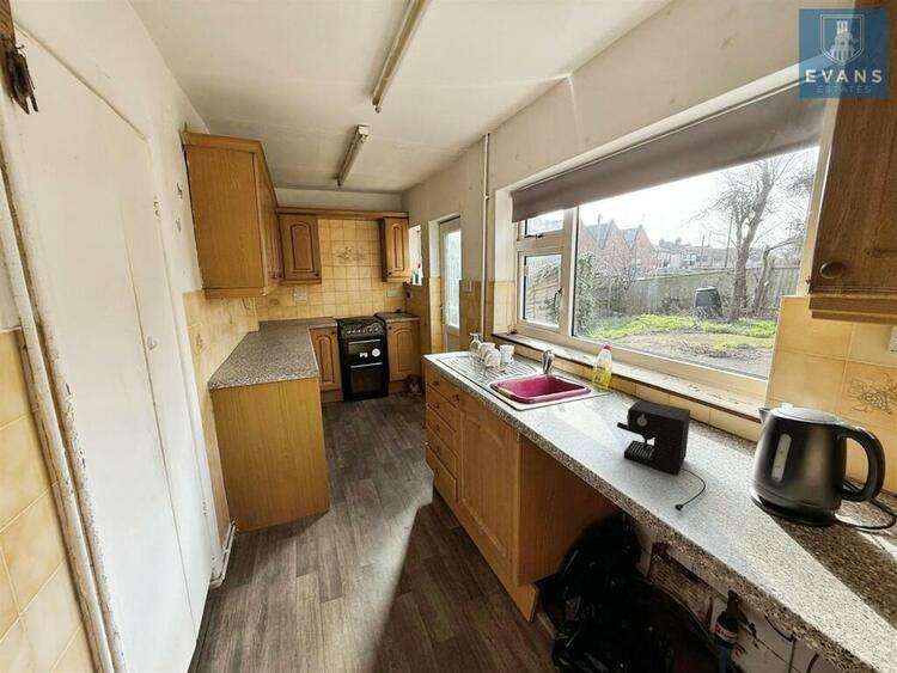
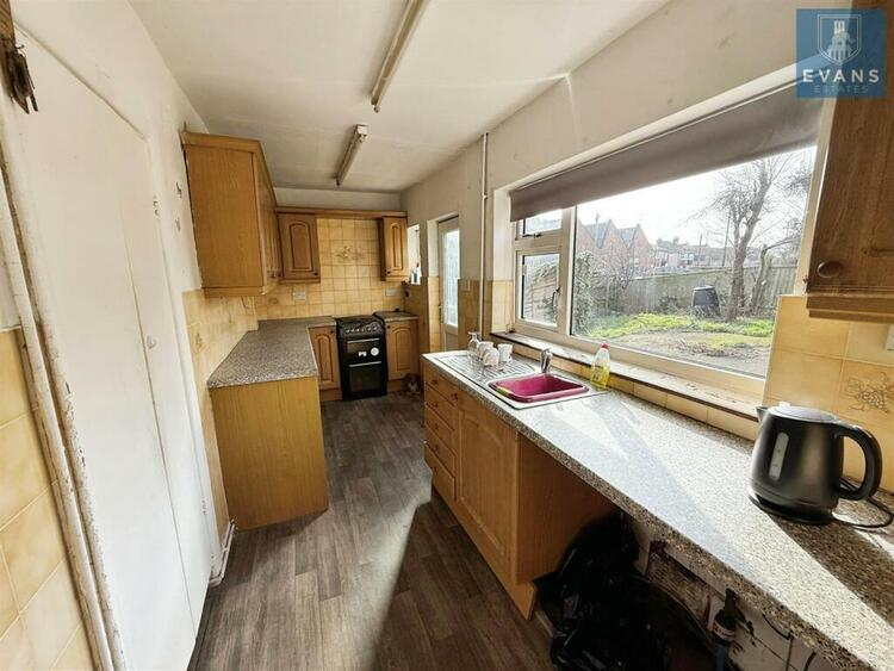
- coffee maker [616,399,707,513]
